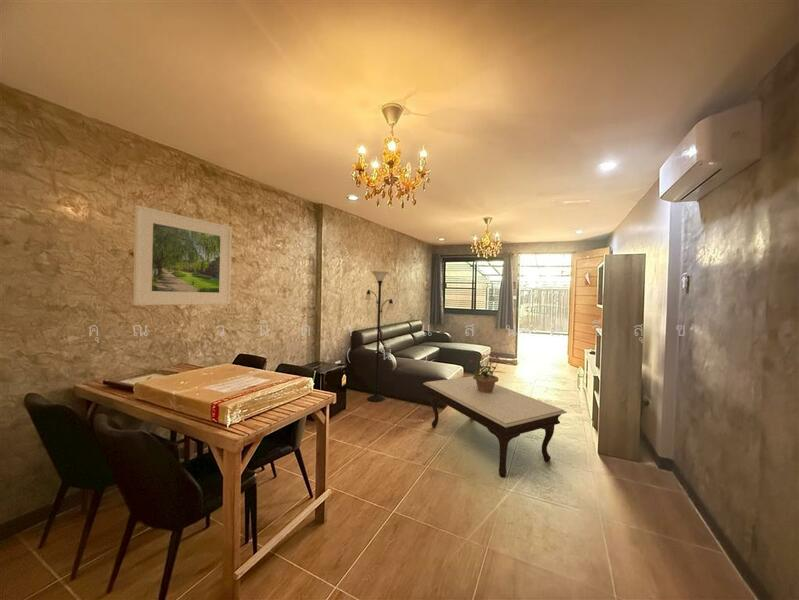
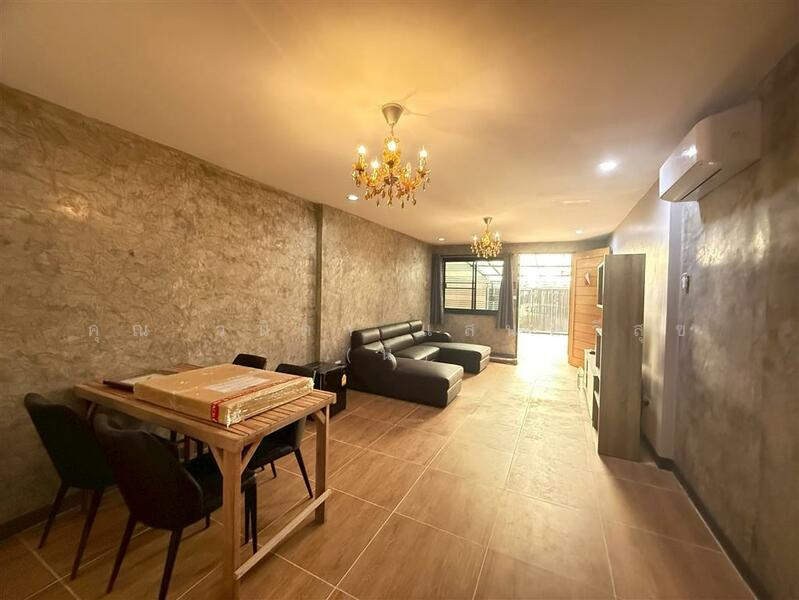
- coffee table [422,375,568,478]
- potted plant [469,354,507,393]
- floor lamp [363,270,395,403]
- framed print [132,204,233,306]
